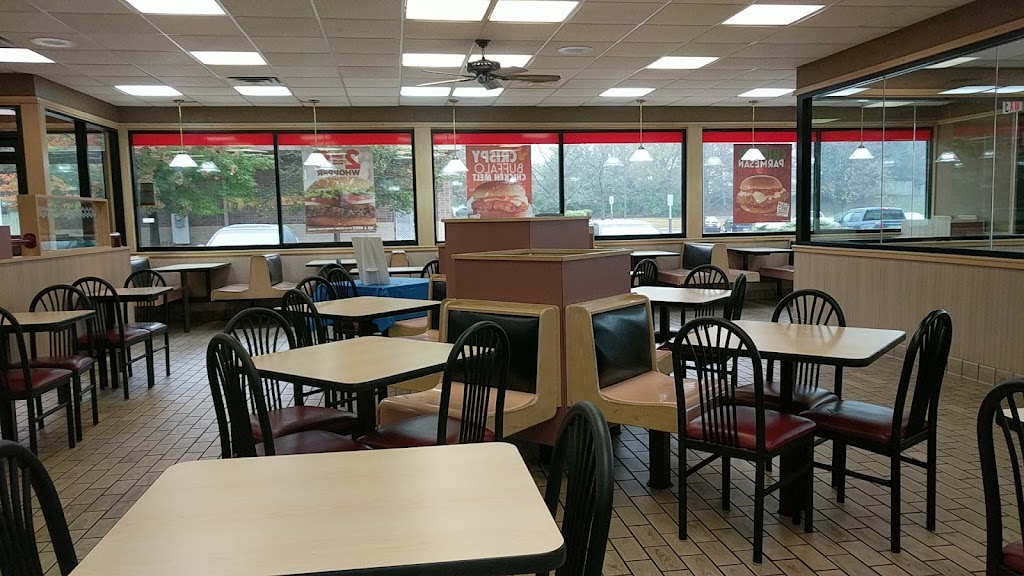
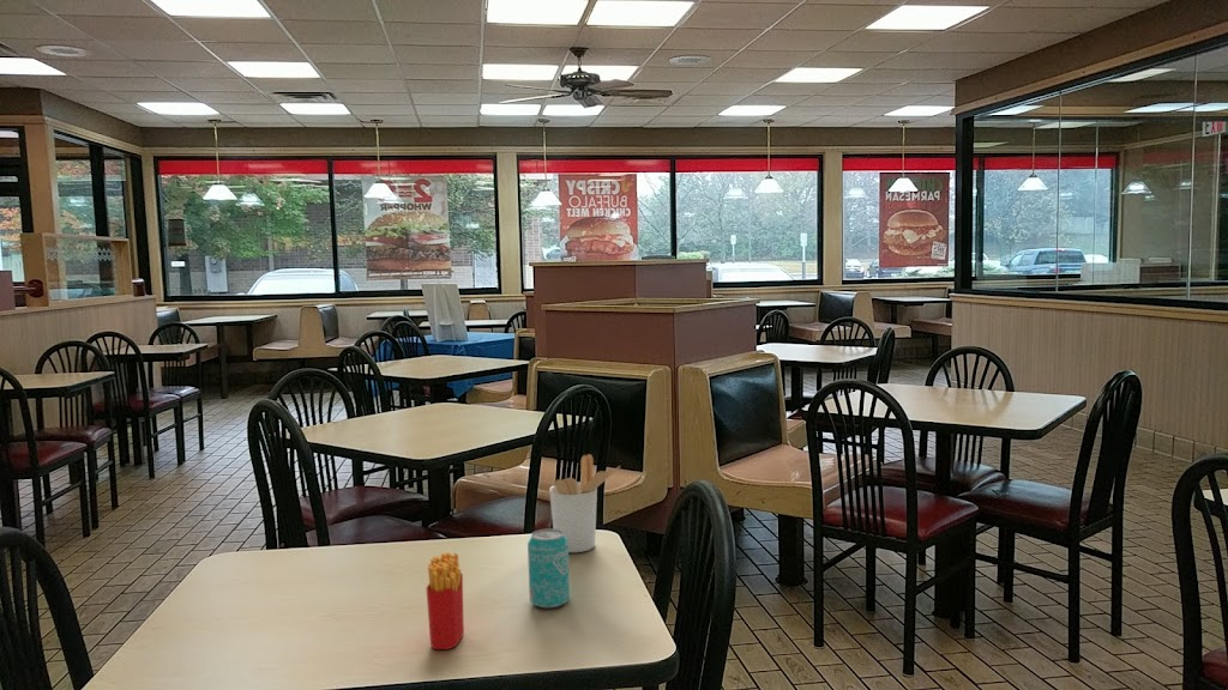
+ french fries [425,551,465,650]
+ utensil holder [548,453,621,553]
+ beverage can [526,527,571,609]
